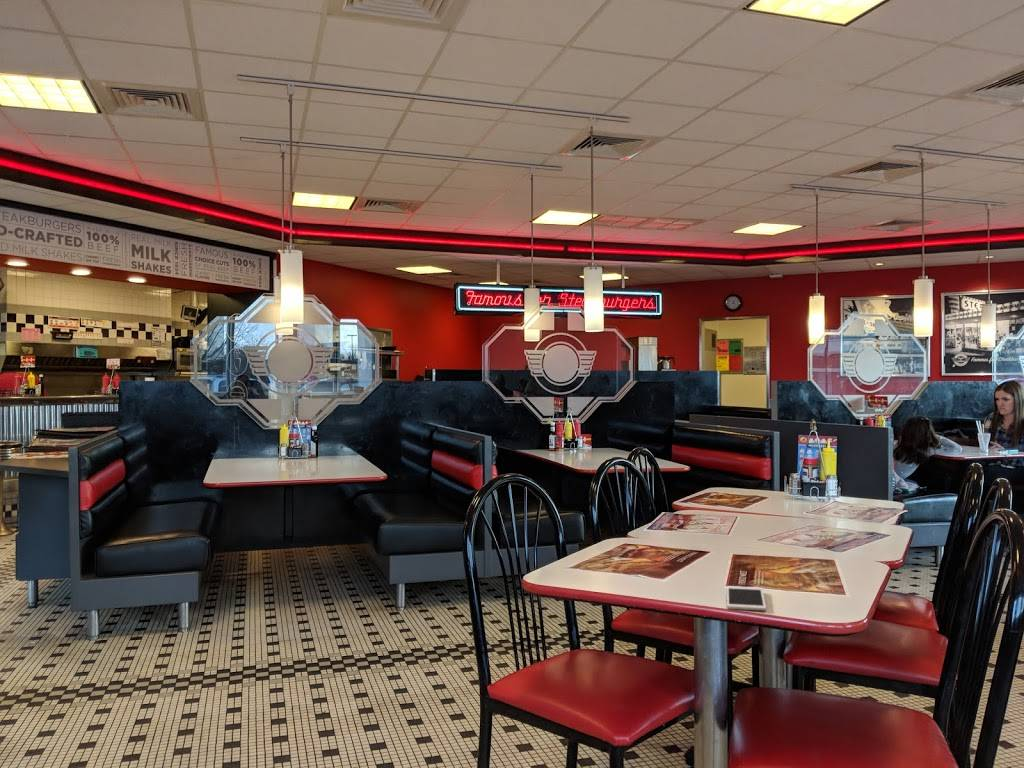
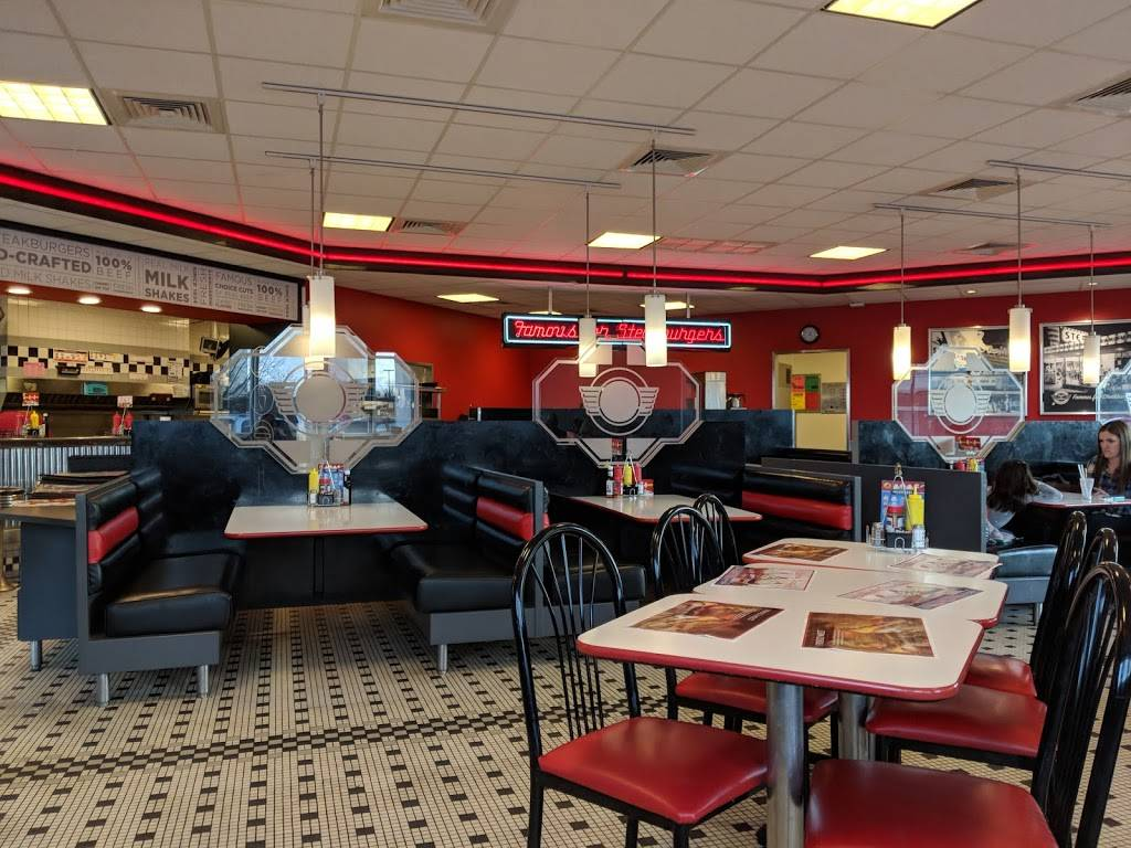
- cell phone [726,585,767,612]
